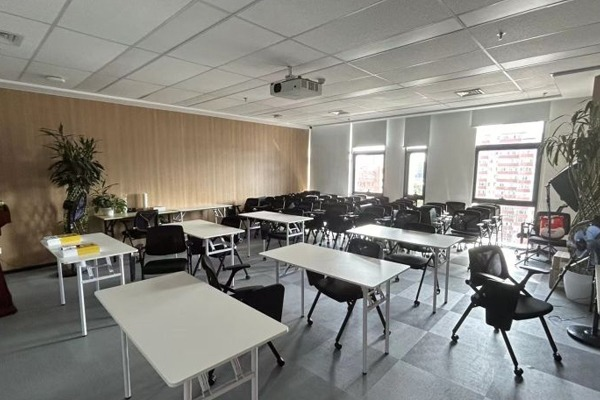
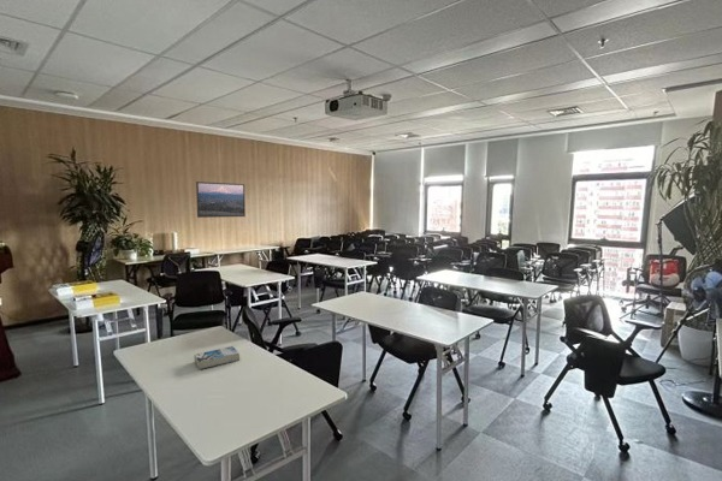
+ book [193,345,241,370]
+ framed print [195,180,247,219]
